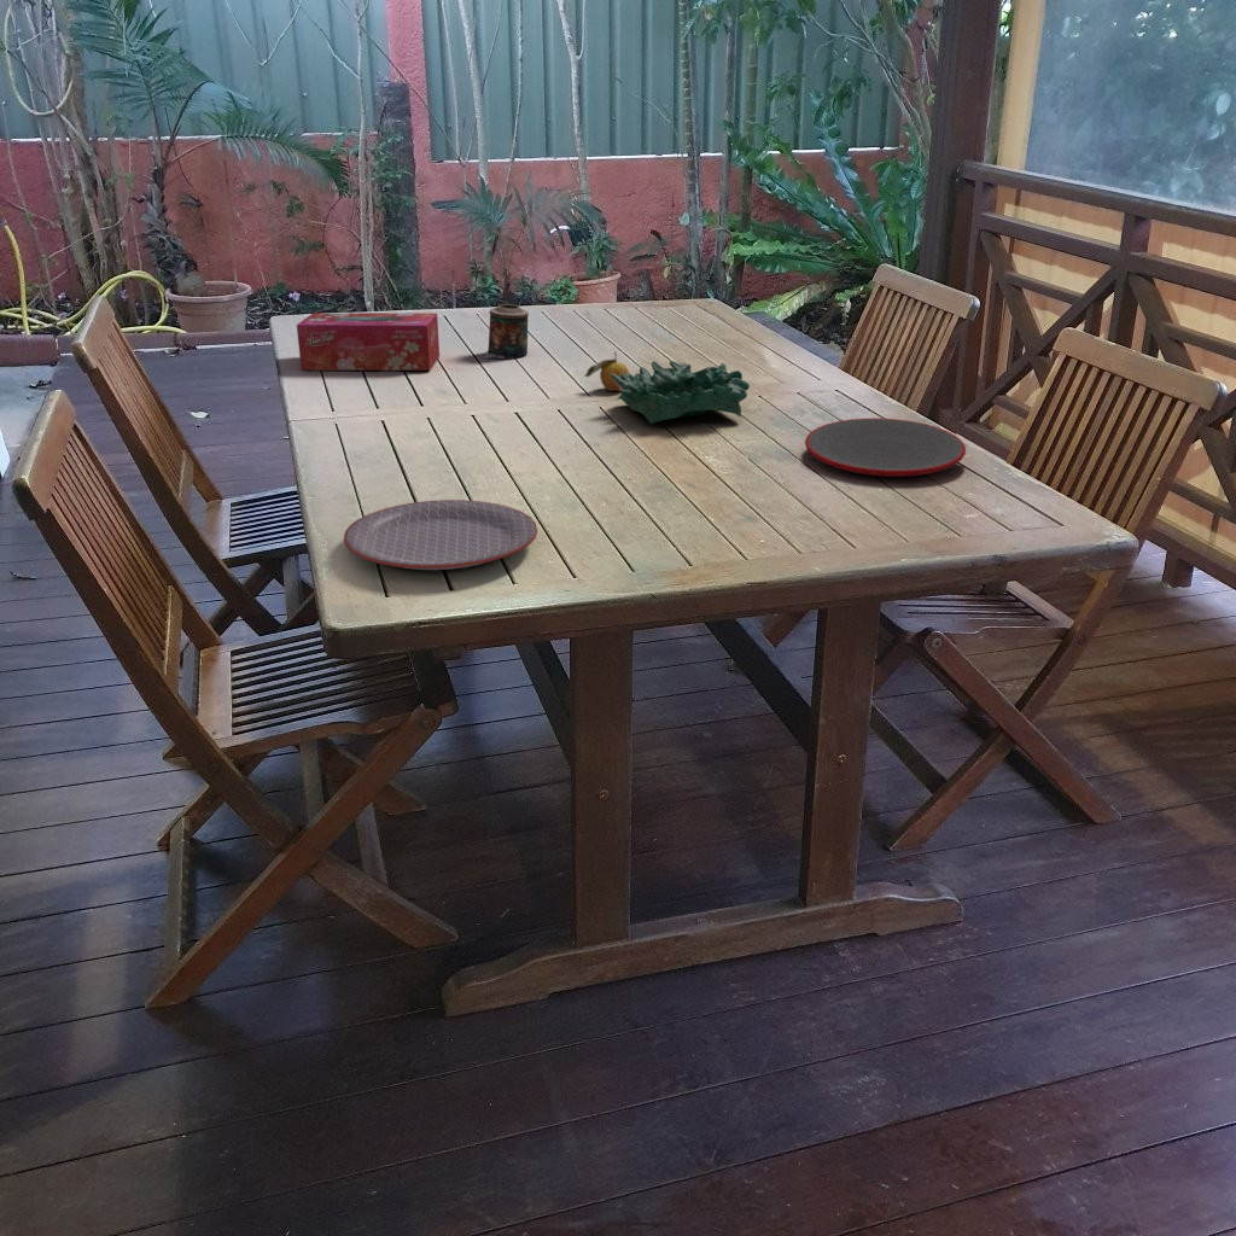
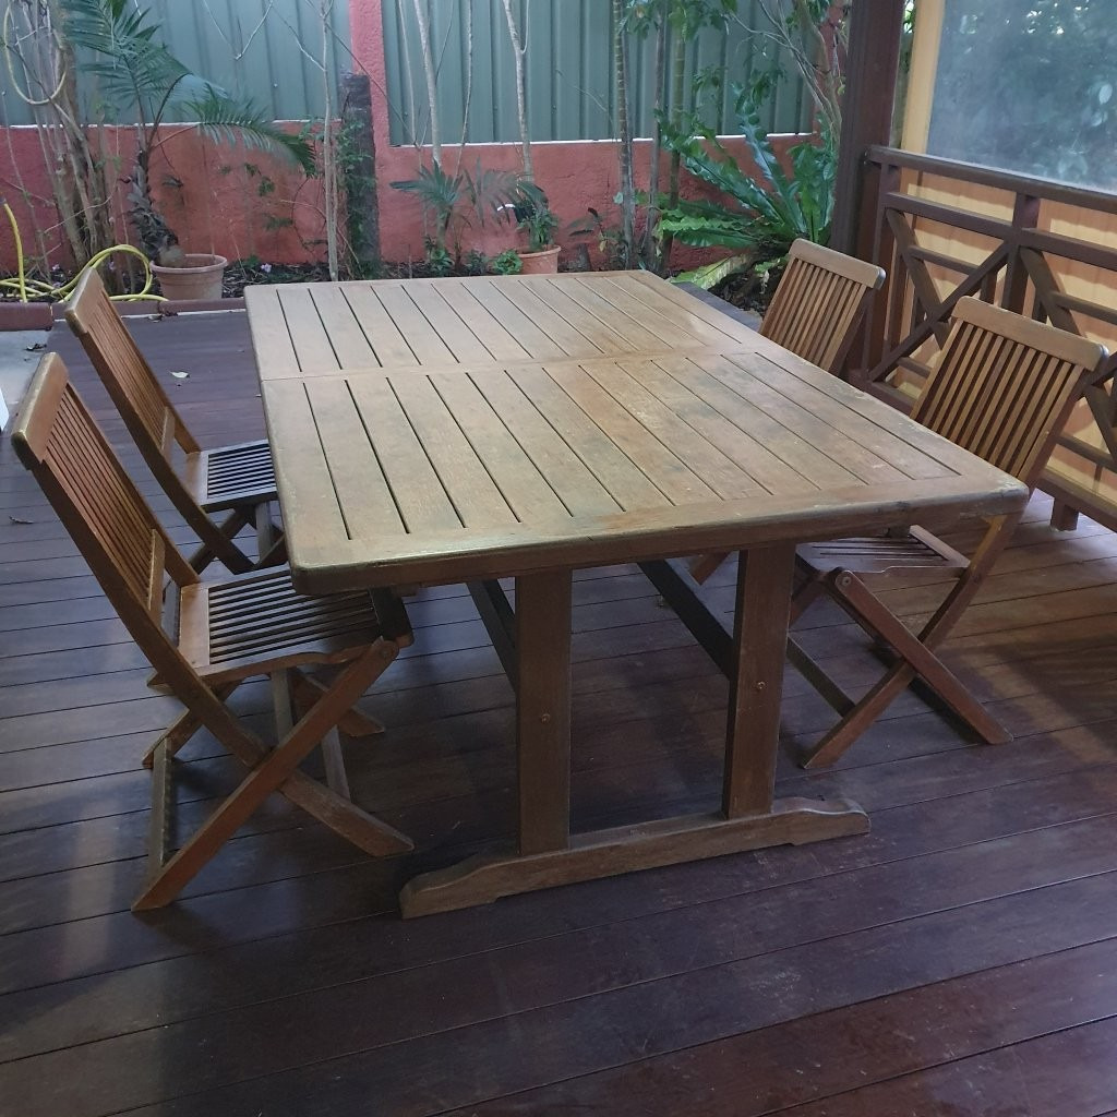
- candle [484,303,530,360]
- plate [804,418,967,478]
- fruit [583,350,630,392]
- decorative bowl [611,360,751,425]
- tissue box [296,311,441,372]
- plate [343,499,538,571]
